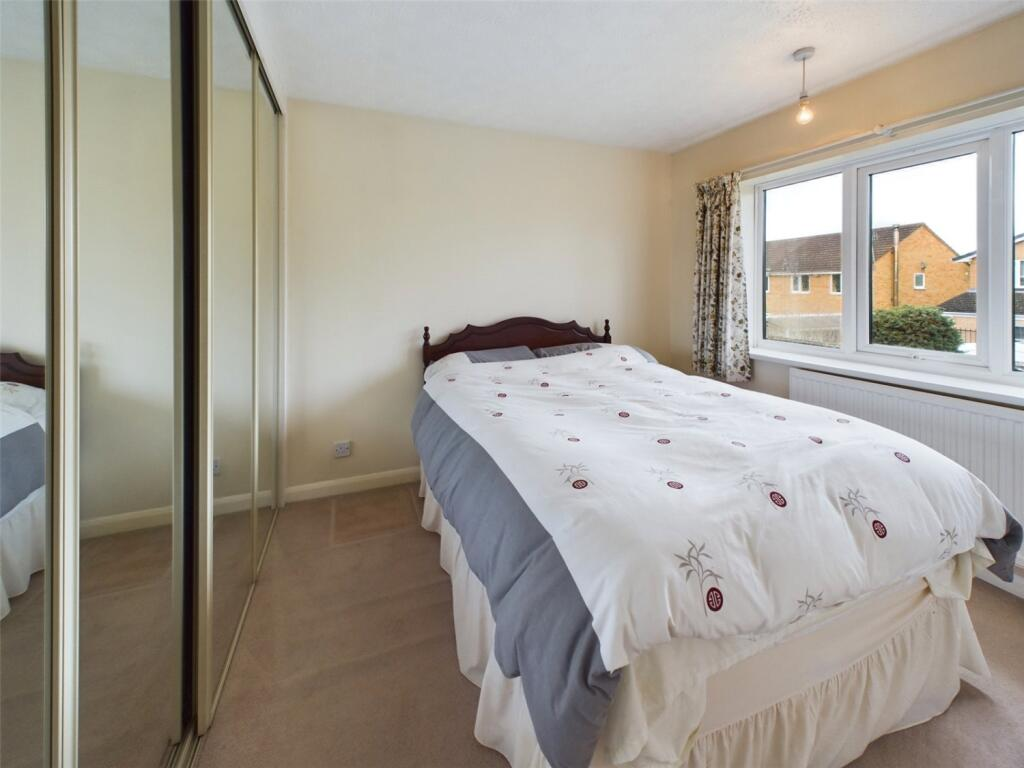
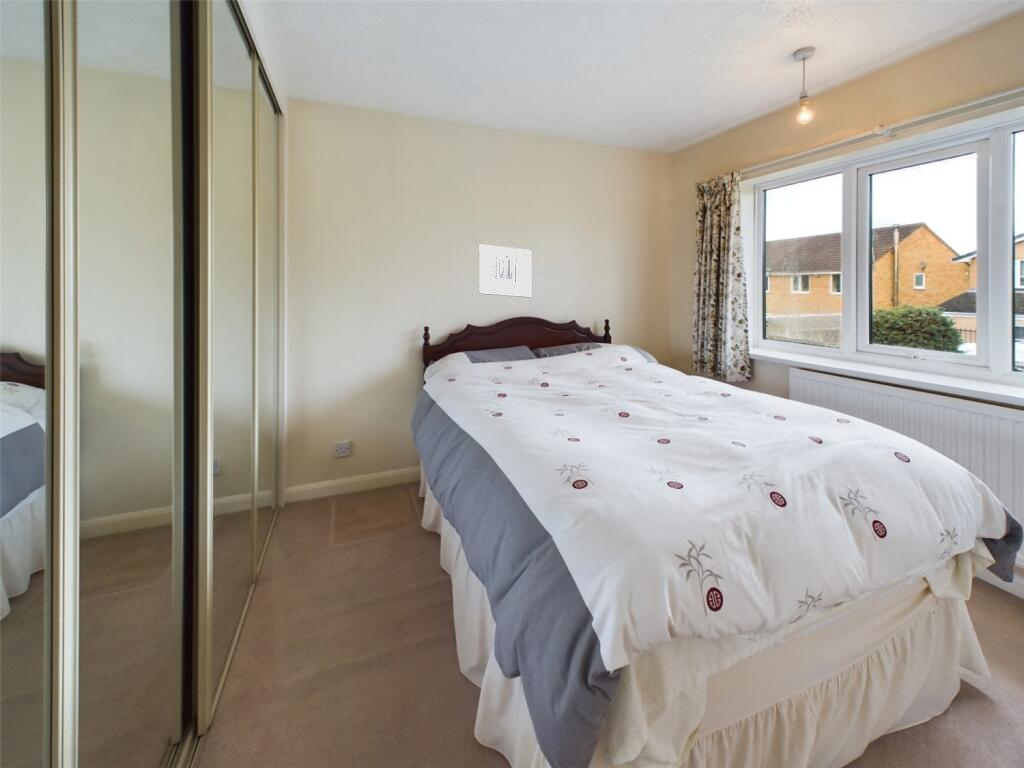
+ wall art [478,243,532,298]
